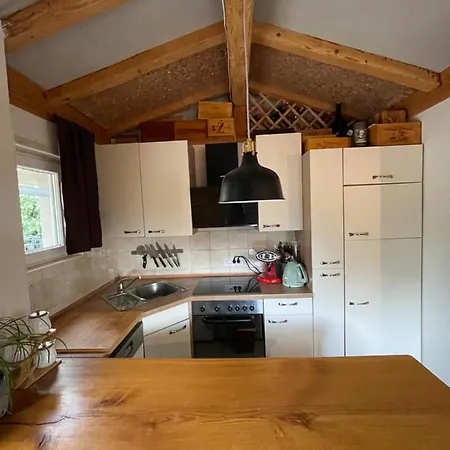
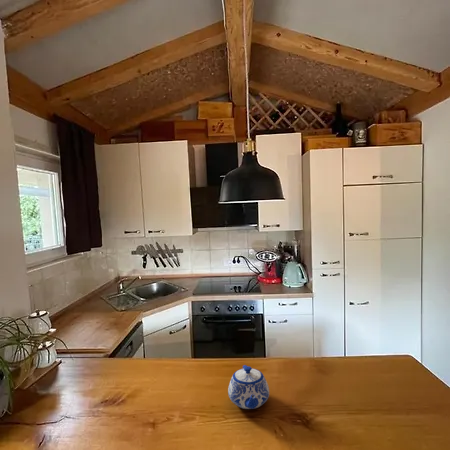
+ teapot [227,364,270,410]
